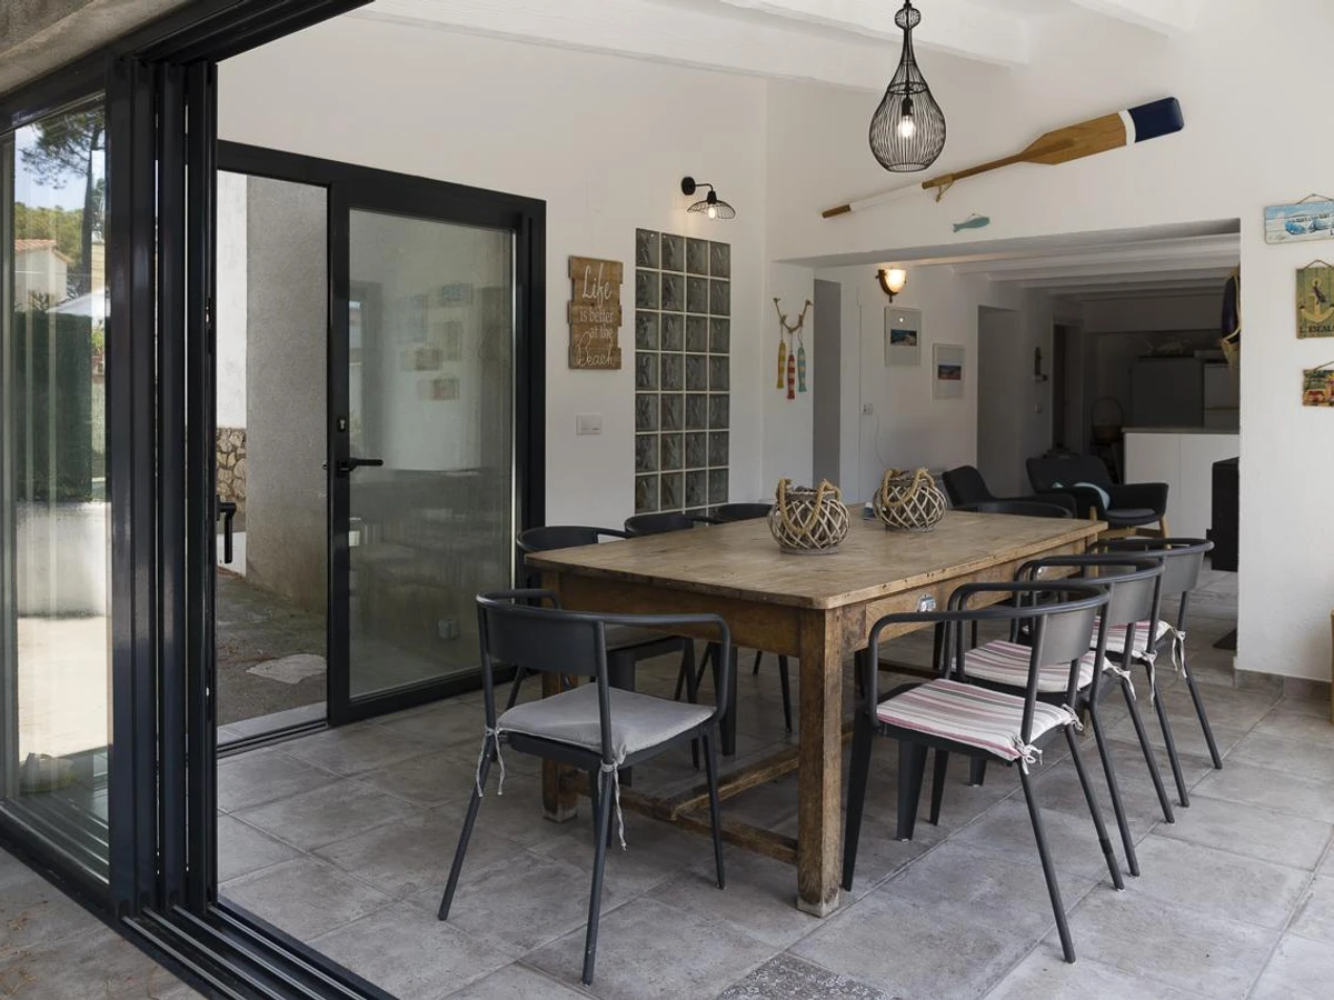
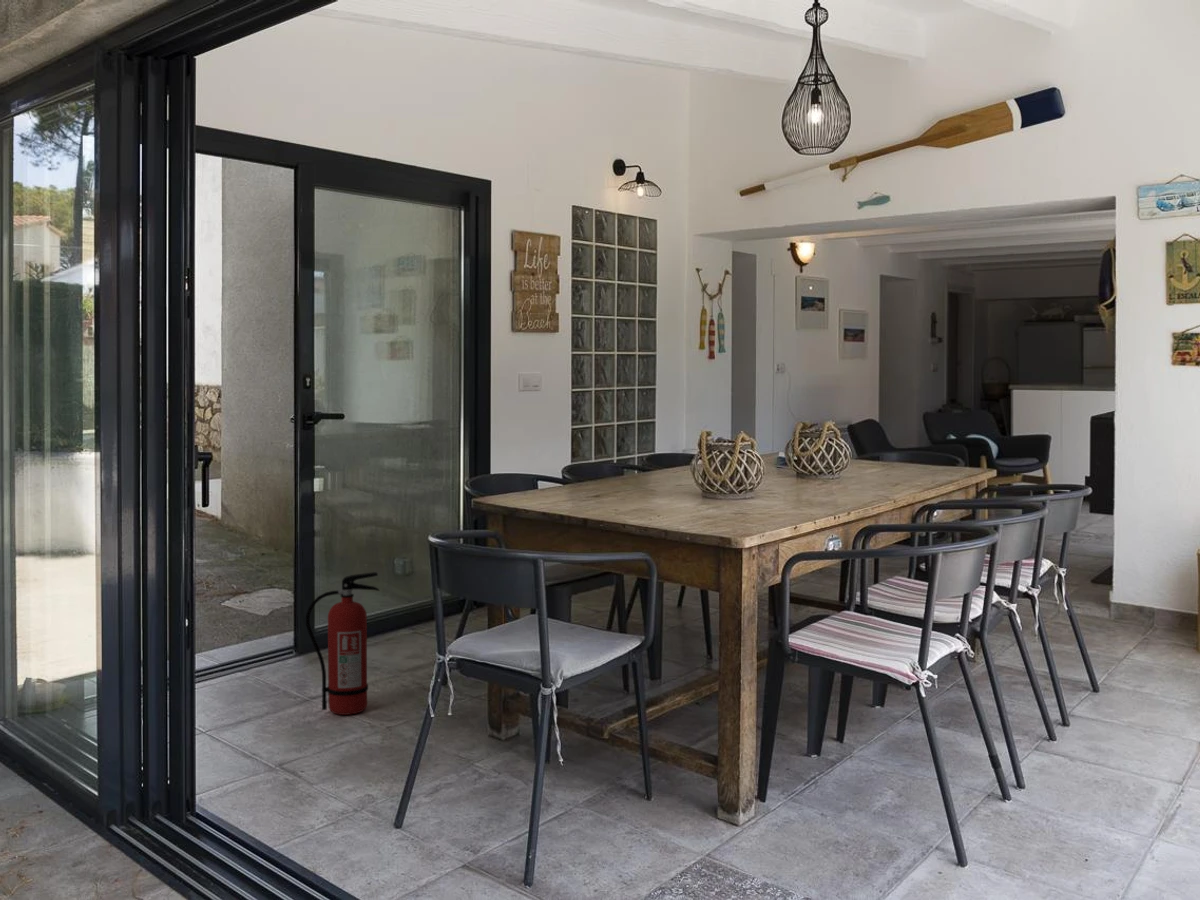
+ fire extinguisher [305,571,380,716]
